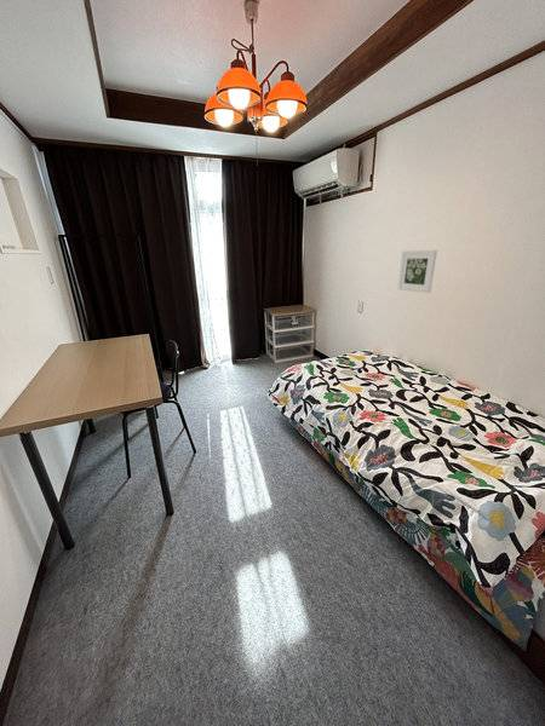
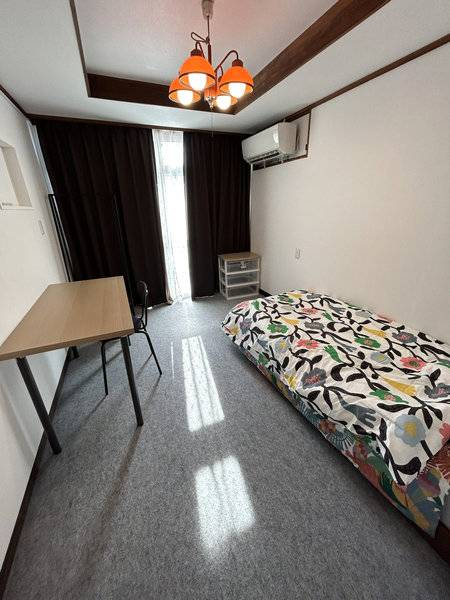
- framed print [397,249,438,294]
